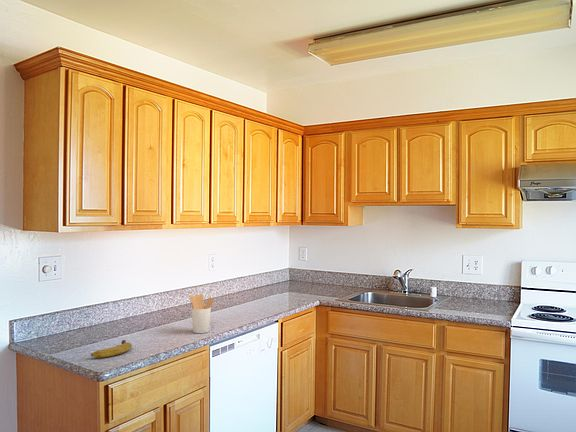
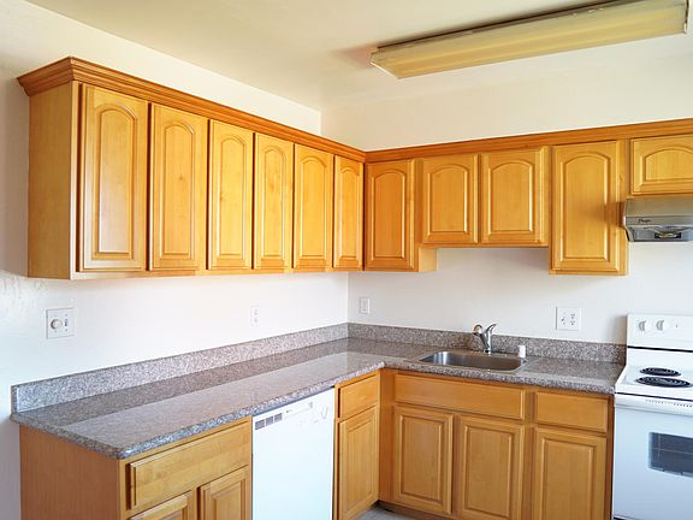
- fruit [90,339,133,359]
- utensil holder [189,293,215,334]
